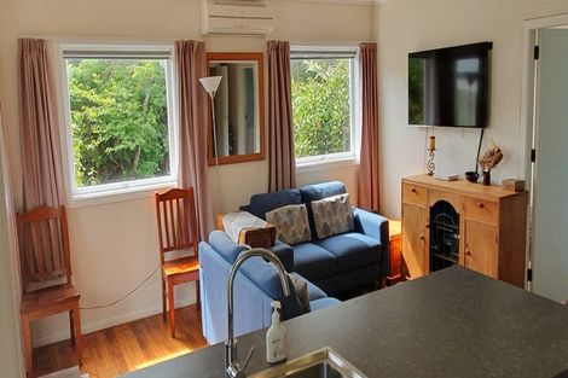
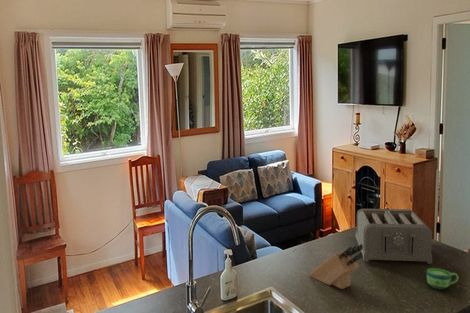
+ toaster [355,208,433,265]
+ cup [426,267,459,290]
+ knife block [308,244,363,290]
